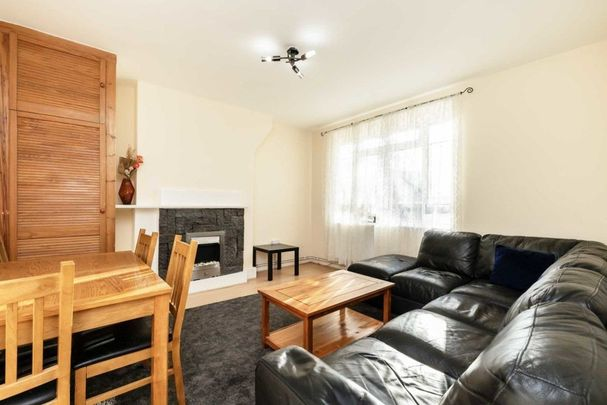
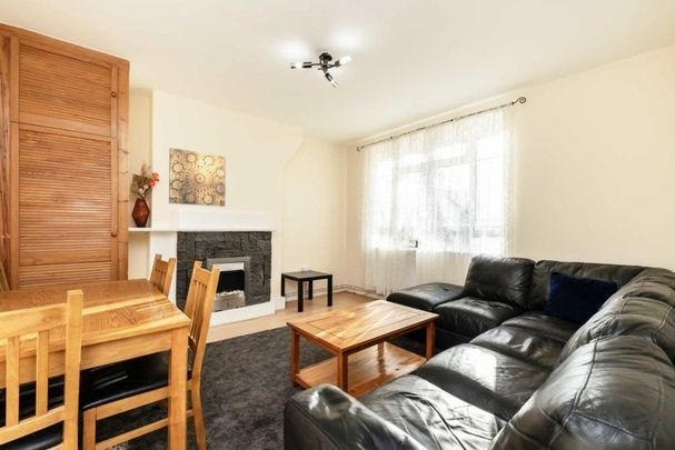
+ wall art [168,147,227,208]
